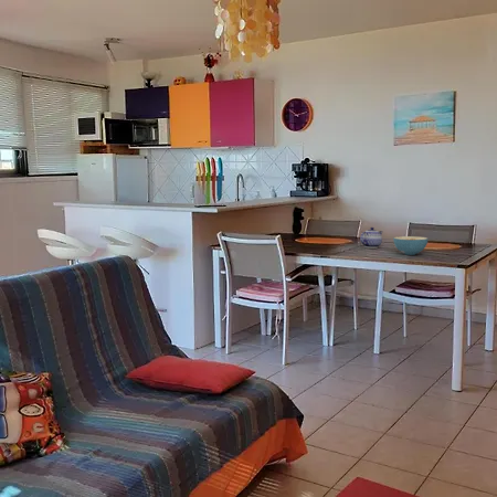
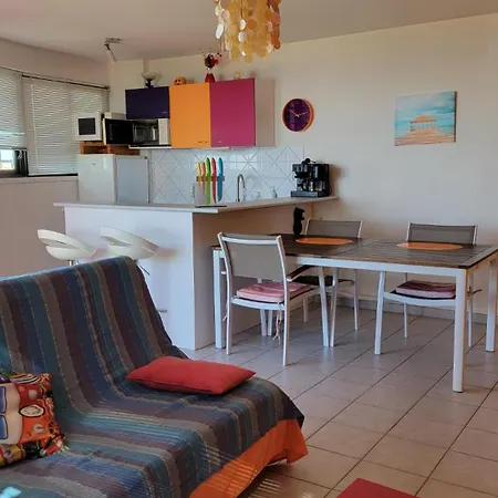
- cereal bowl [392,235,430,256]
- teapot [359,226,383,250]
